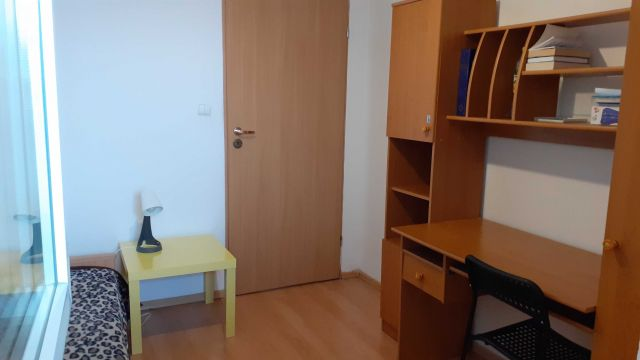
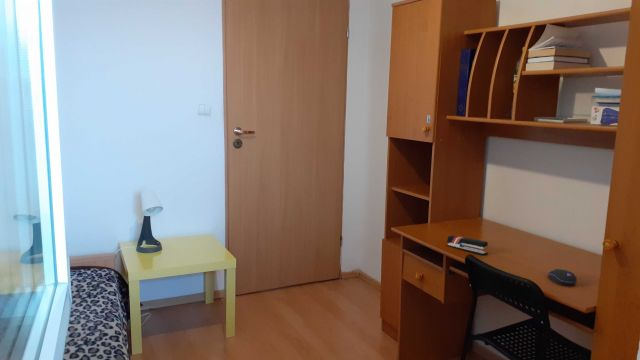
+ stapler [446,235,489,256]
+ computer mouse [547,268,578,286]
